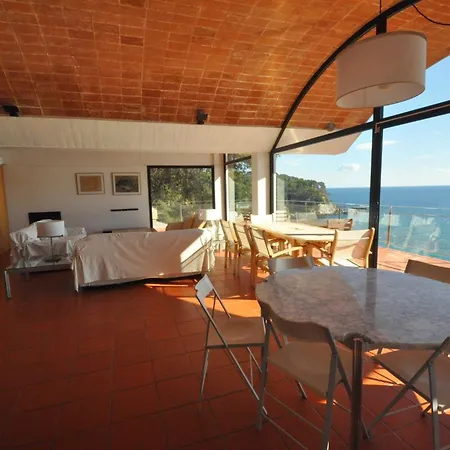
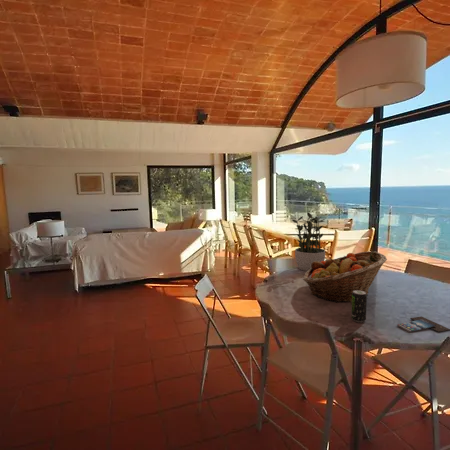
+ potted plant [291,212,327,272]
+ smartphone [396,316,450,333]
+ beverage can [350,290,368,323]
+ fruit basket [302,250,388,304]
